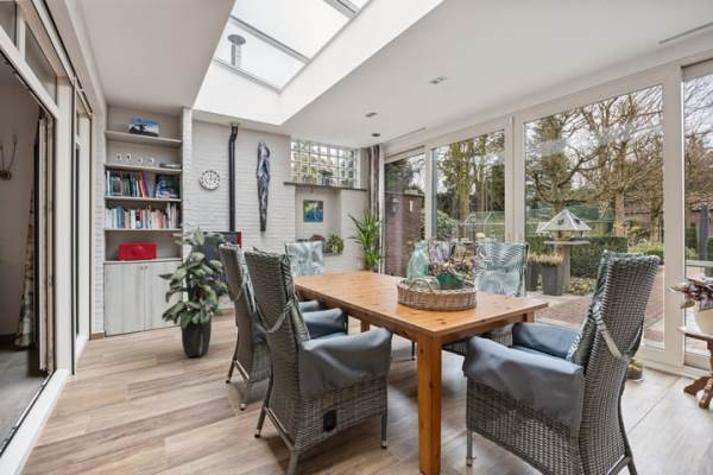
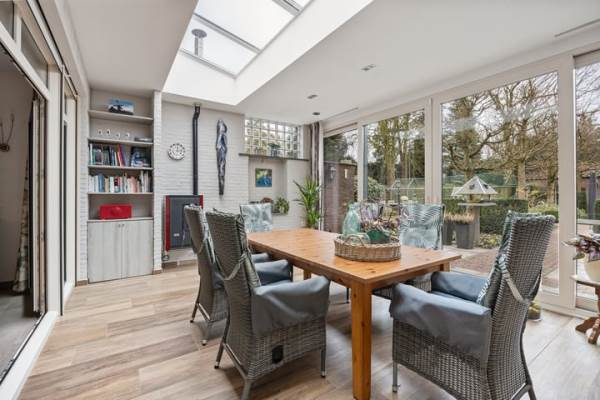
- indoor plant [157,221,229,357]
